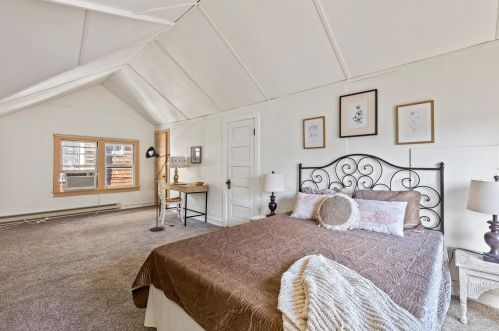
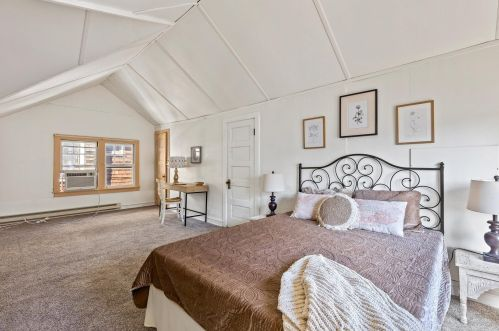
- floor lamp [145,145,175,232]
